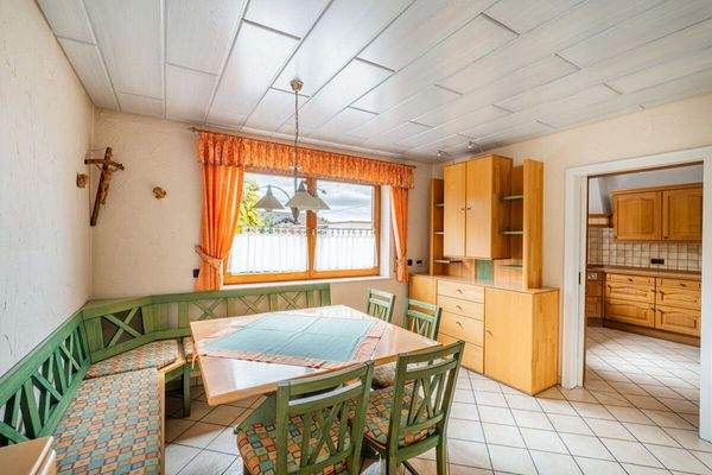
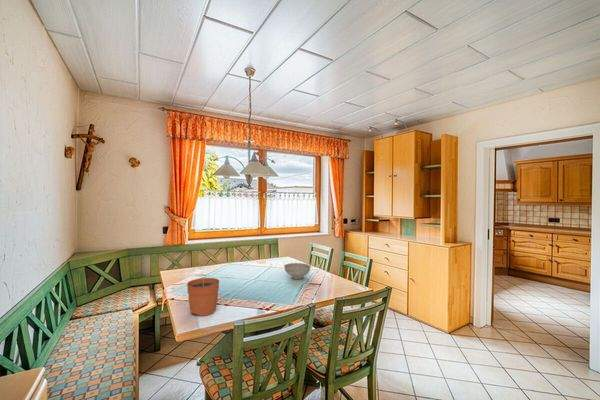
+ decorative bowl [283,262,312,280]
+ plant pot [186,266,220,317]
